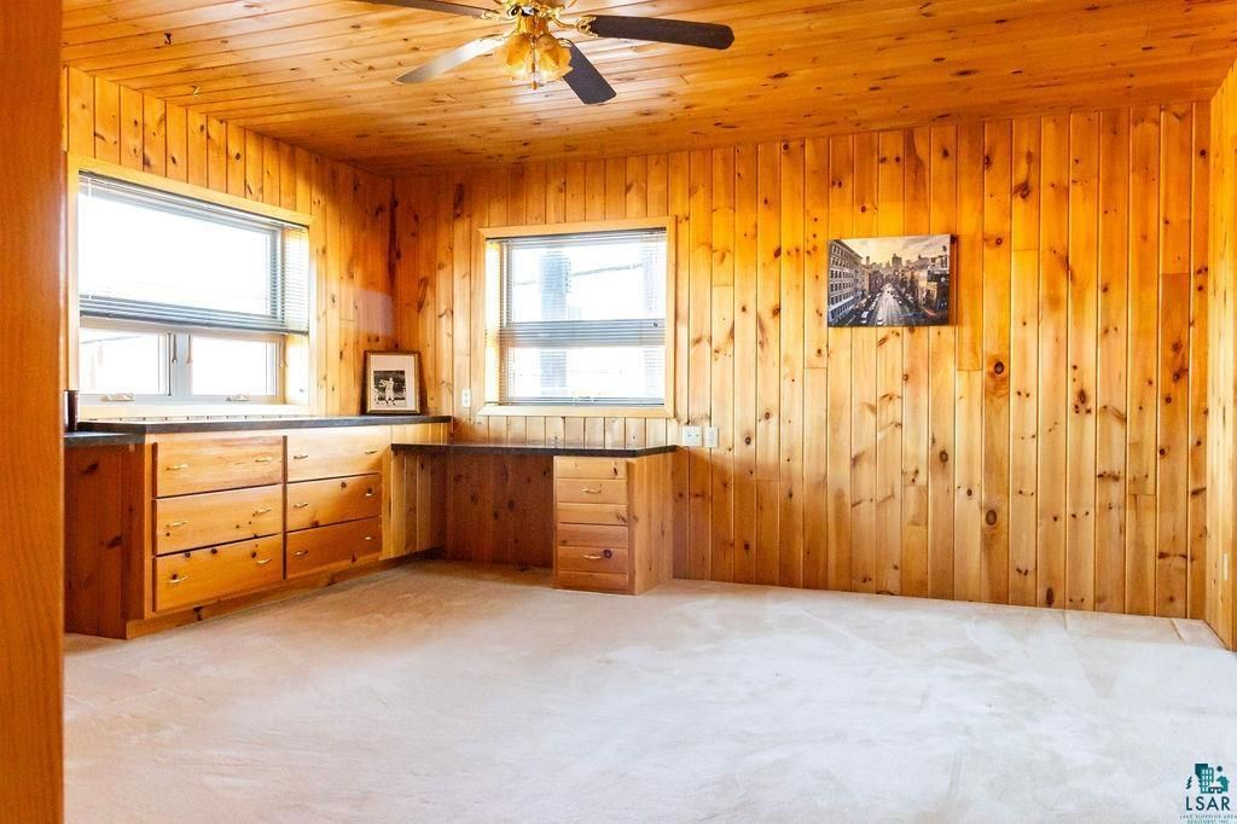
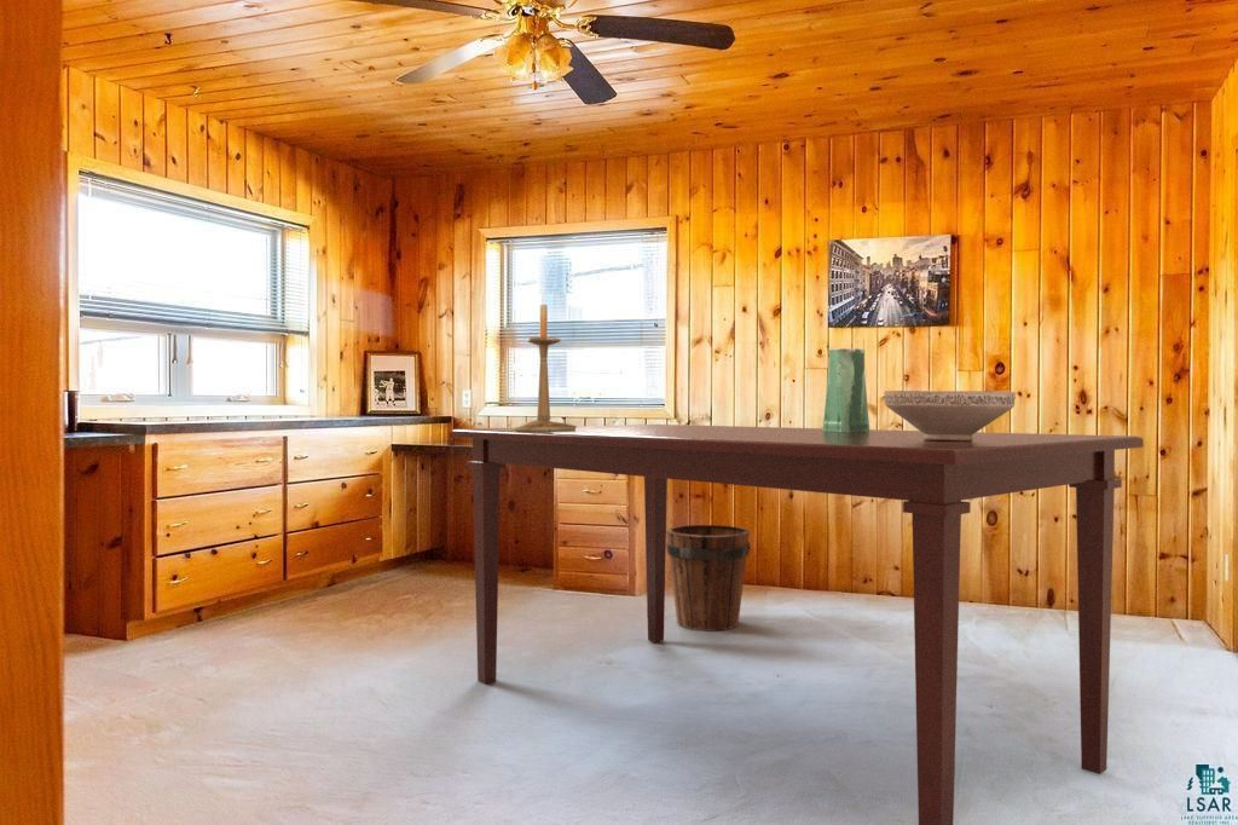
+ bucket [666,524,751,631]
+ vase [822,347,870,432]
+ dining table [451,423,1145,825]
+ decorative bowl [883,390,1017,442]
+ candlestick [509,288,577,432]
